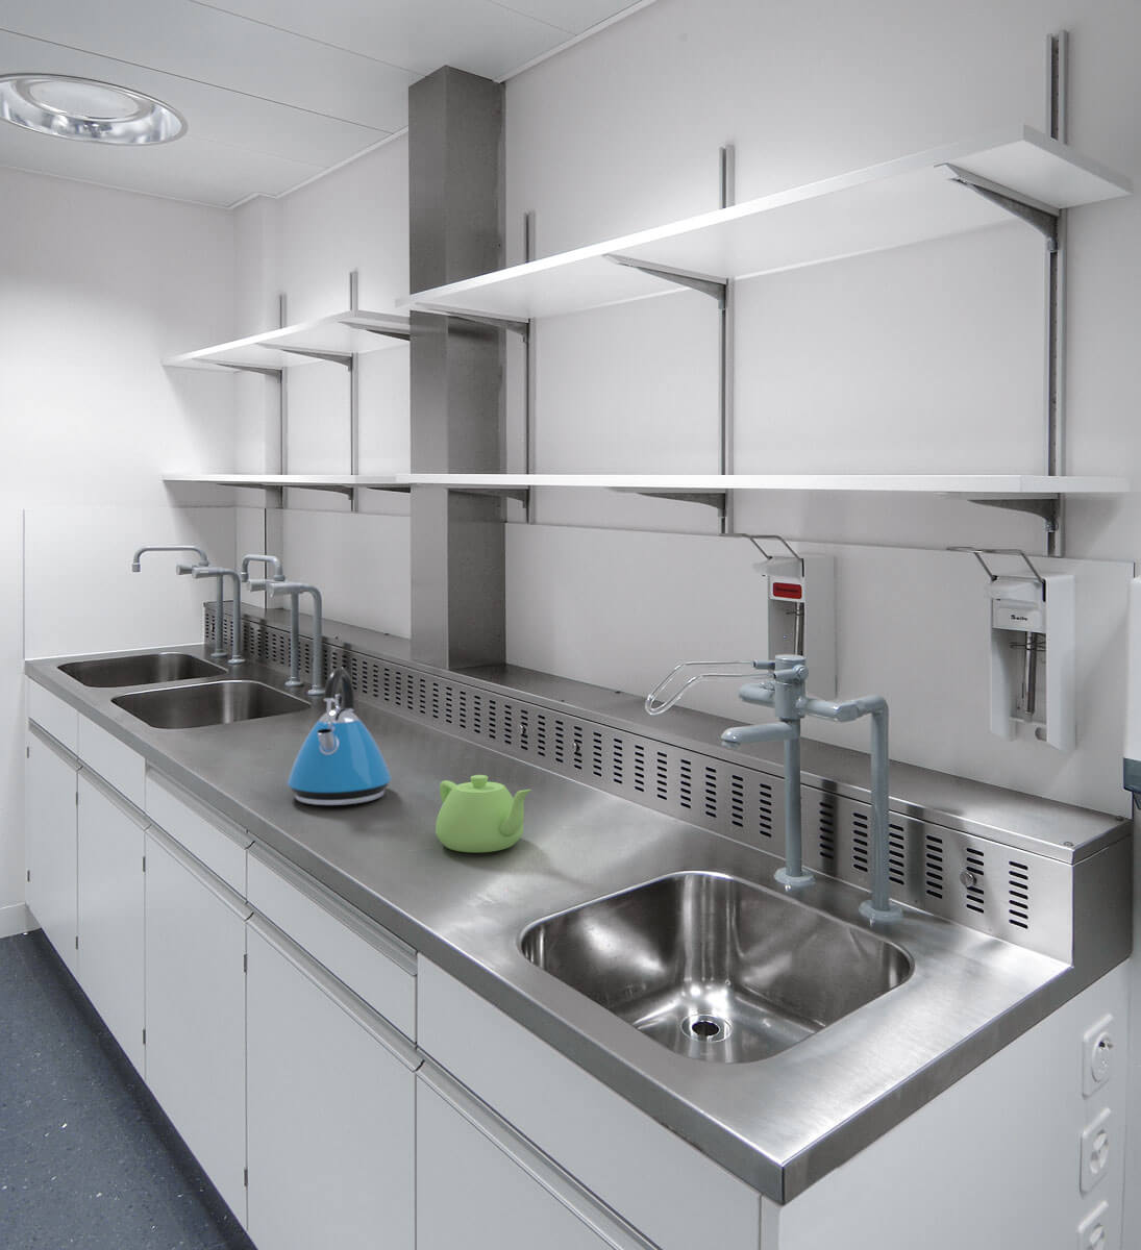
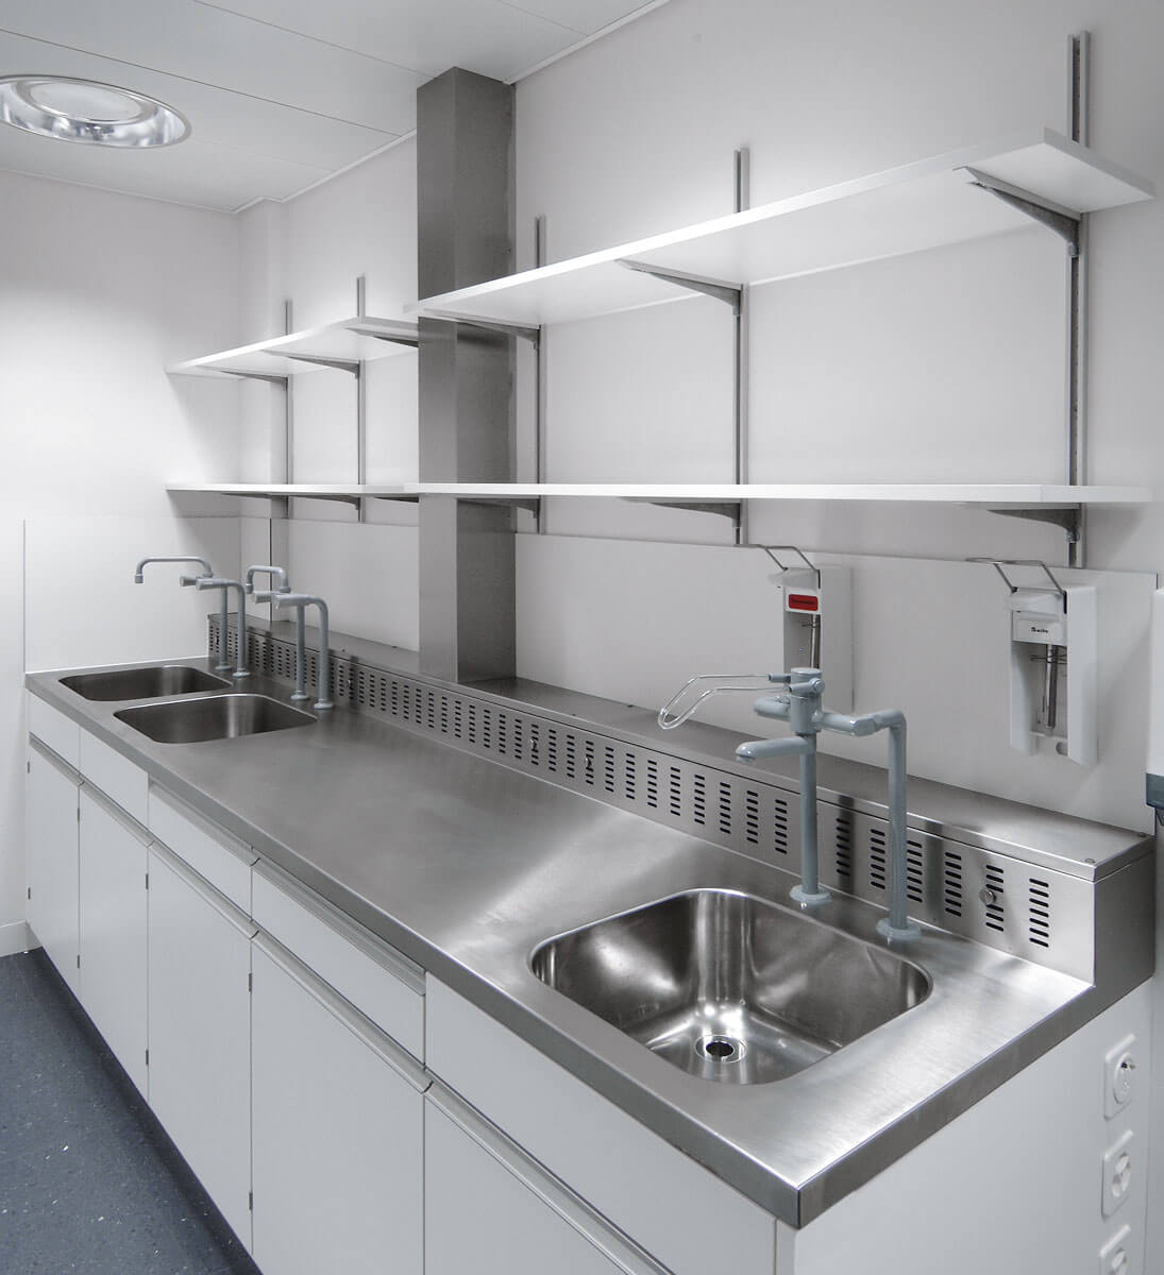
- kettle [286,666,393,806]
- teapot [434,774,532,854]
